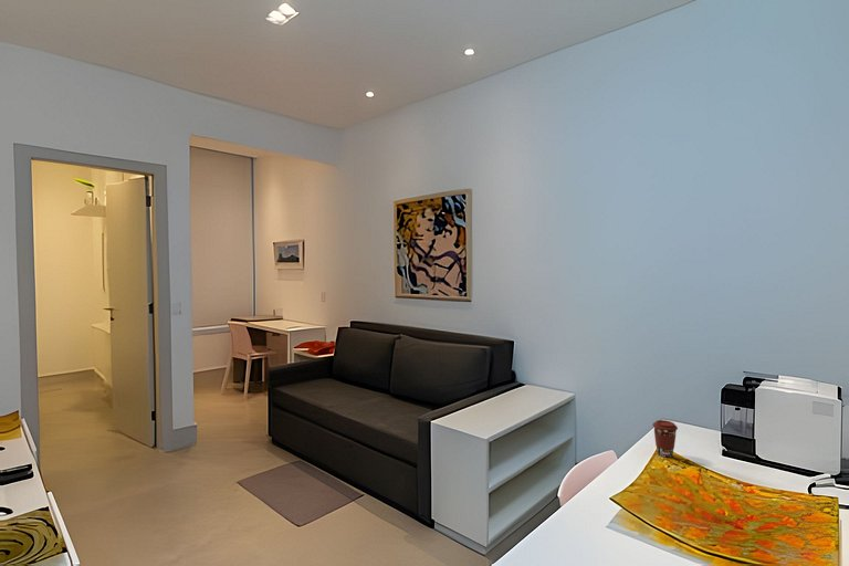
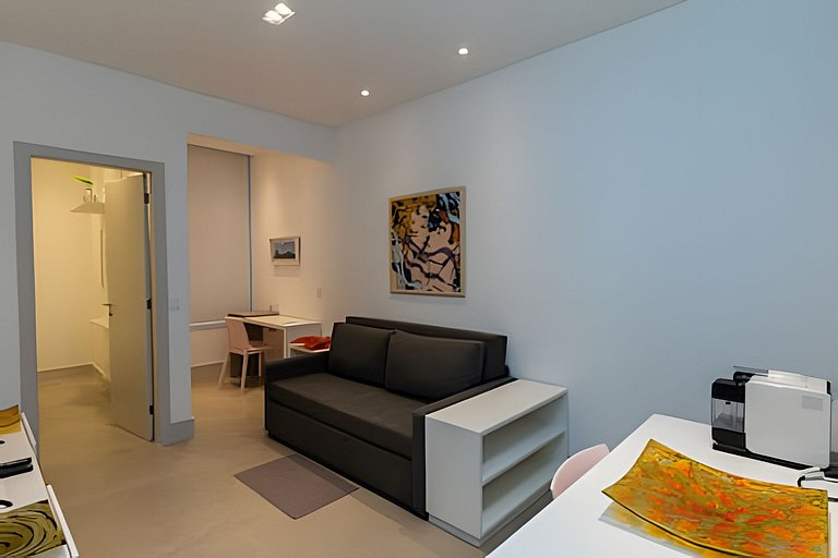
- coffee cup [651,419,679,459]
